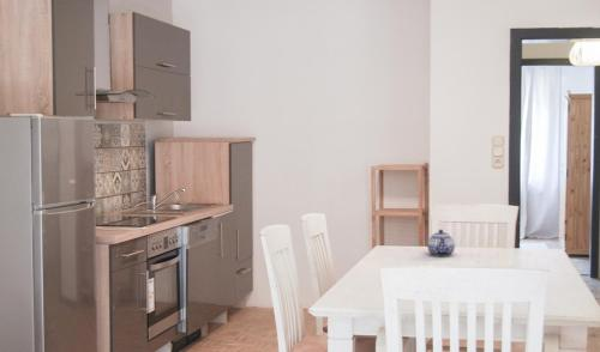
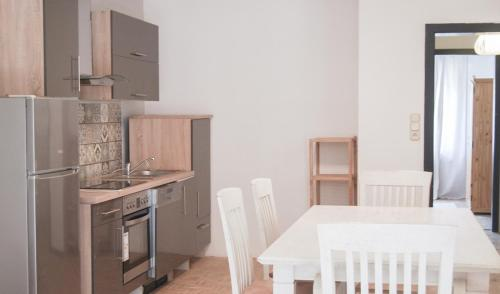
- teapot [426,229,456,257]
